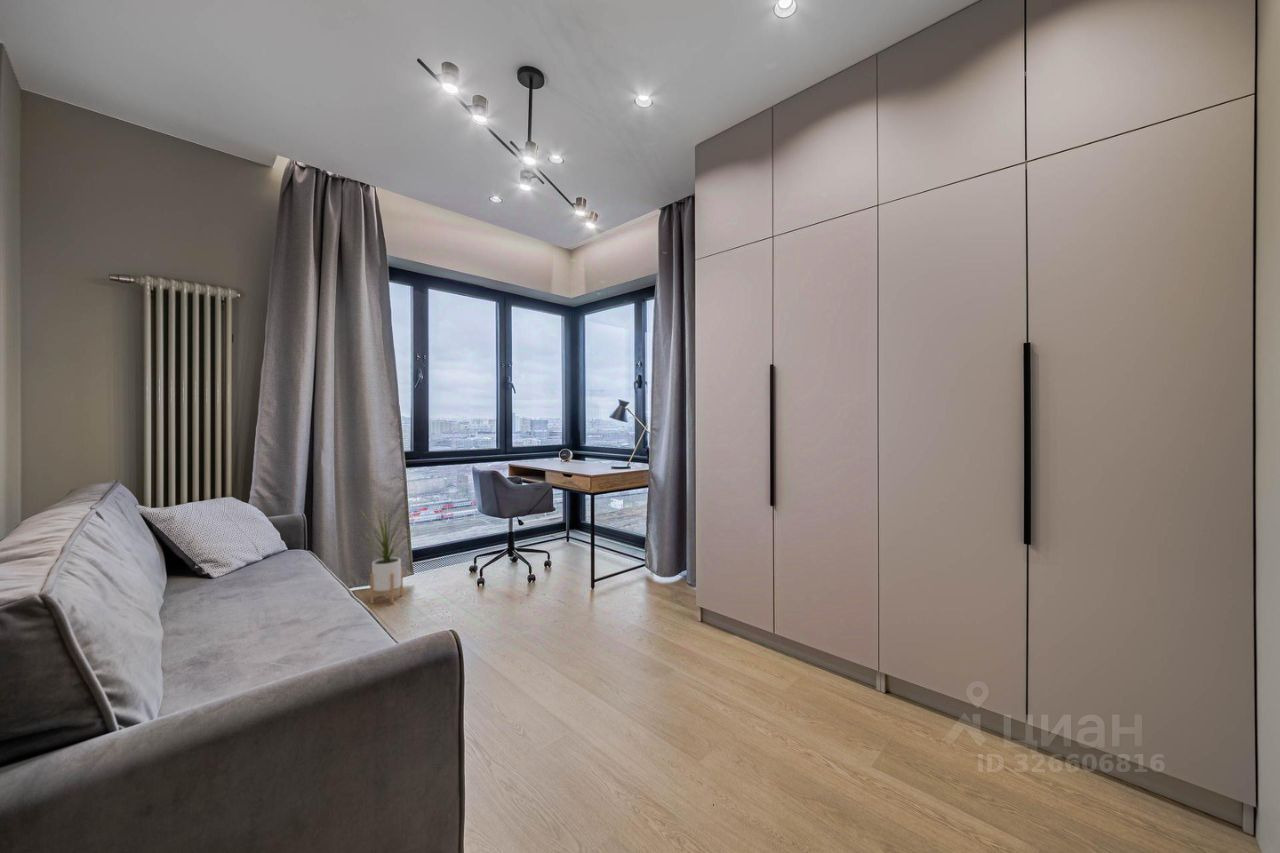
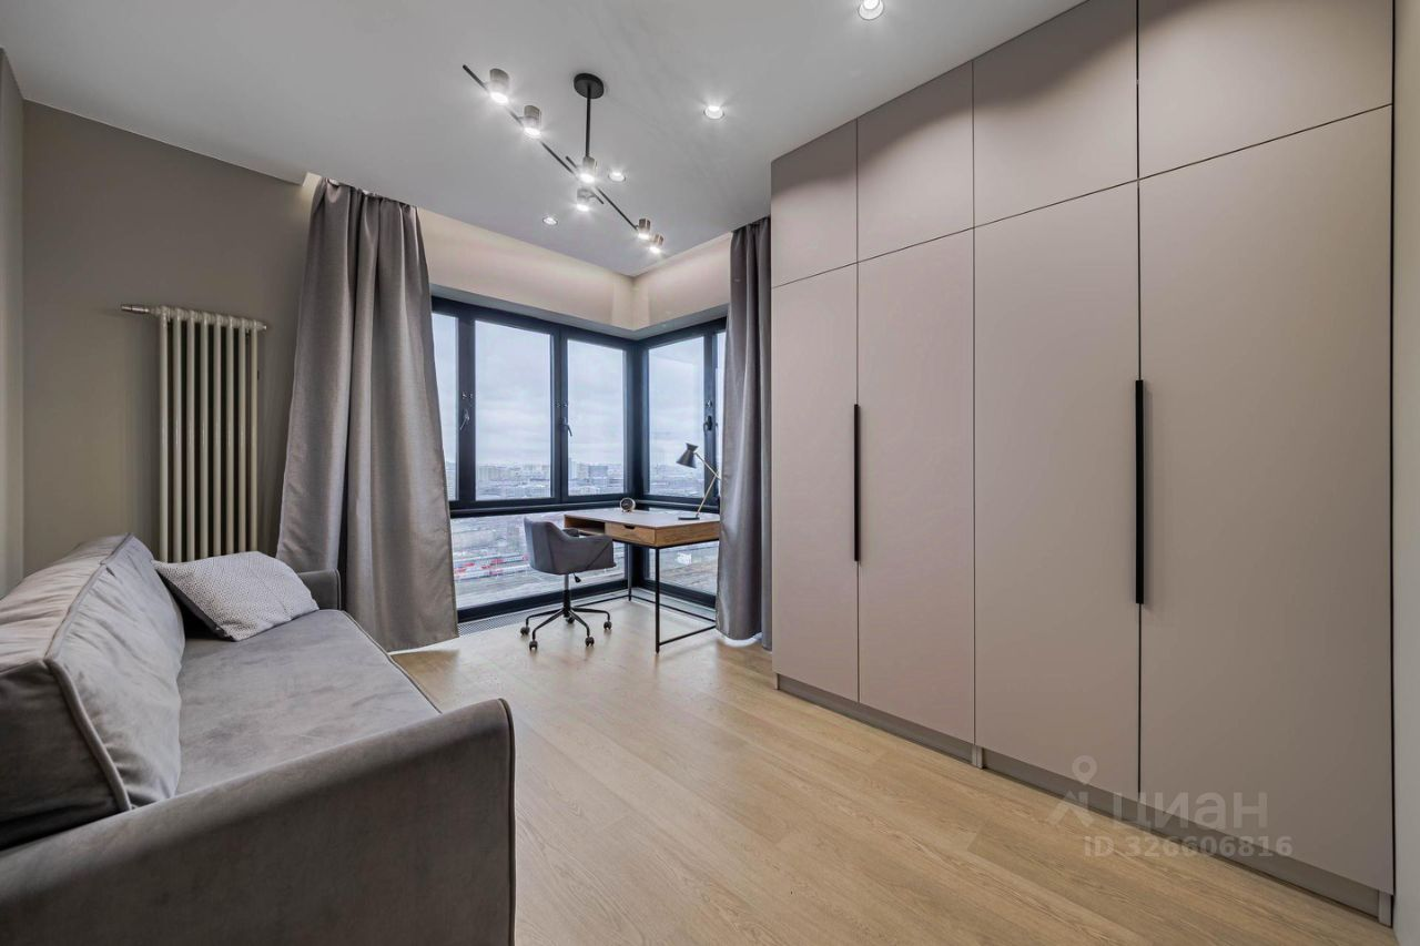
- house plant [355,500,419,605]
